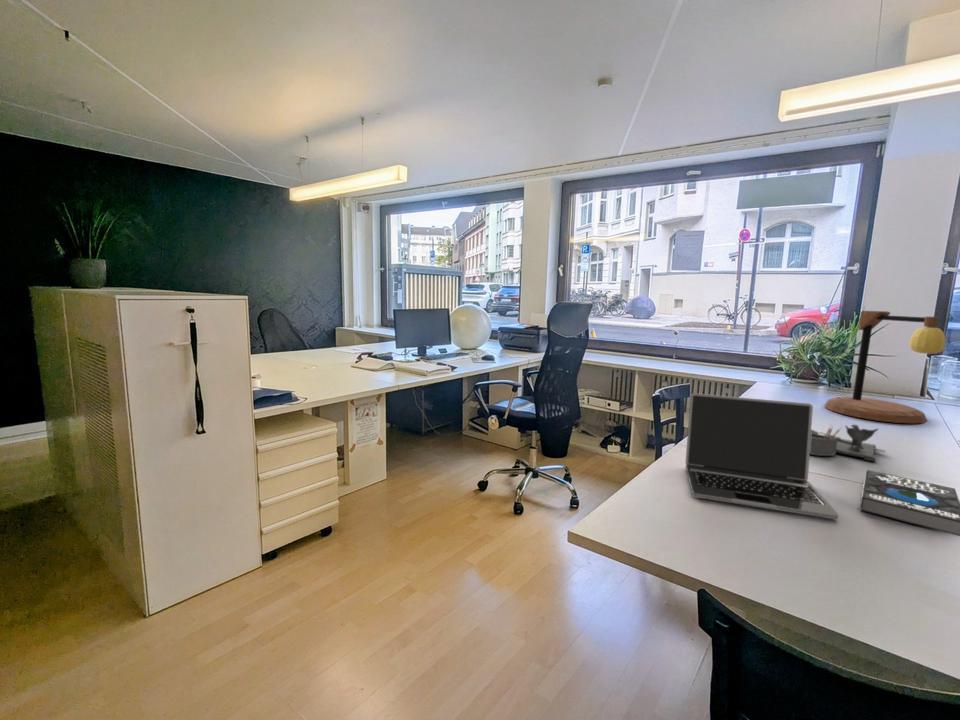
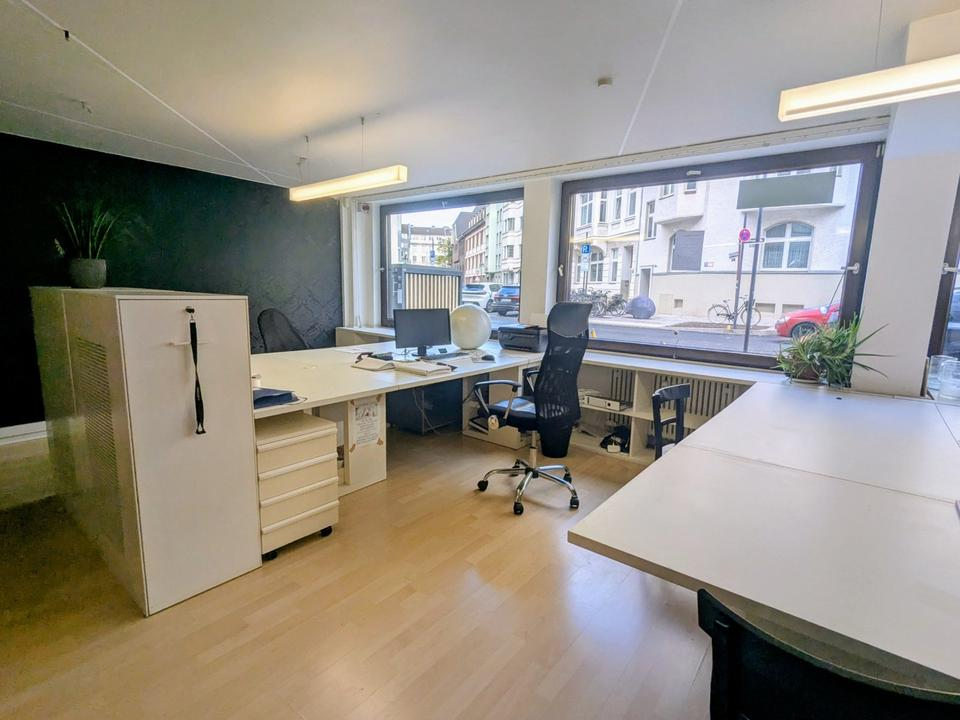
- laptop [684,392,839,520]
- table lamp [824,310,946,424]
- desk organizer [810,423,887,463]
- book [860,469,960,537]
